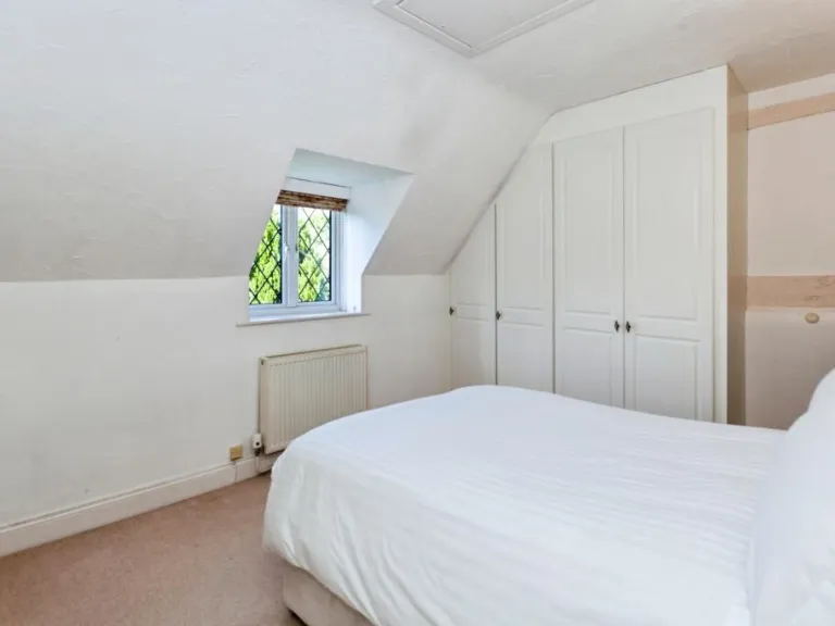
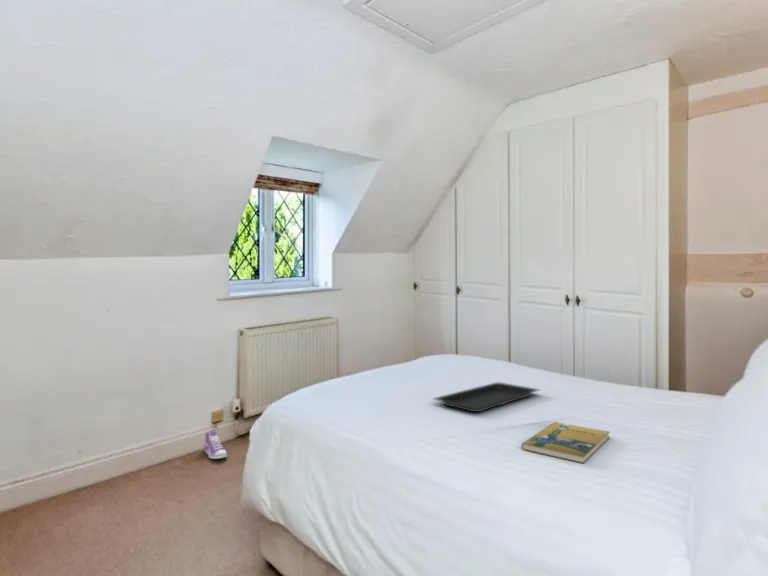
+ booklet [521,421,611,464]
+ sneaker [204,429,228,460]
+ serving tray [432,381,540,413]
